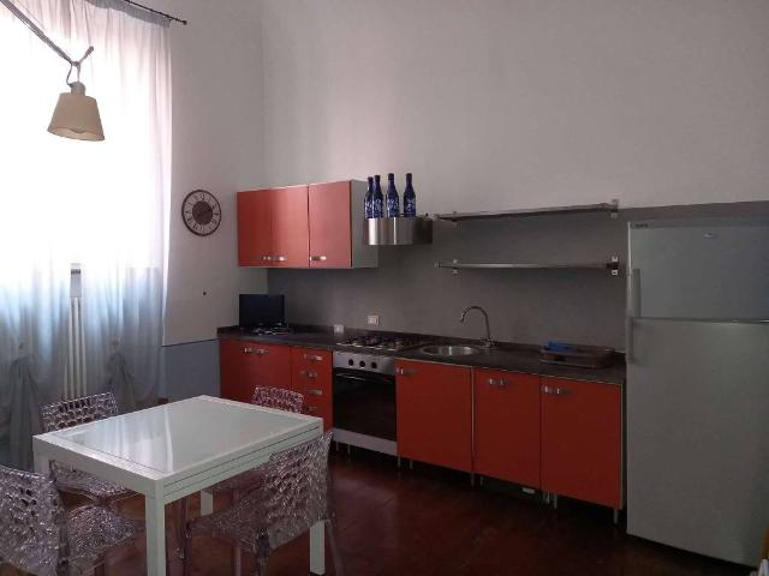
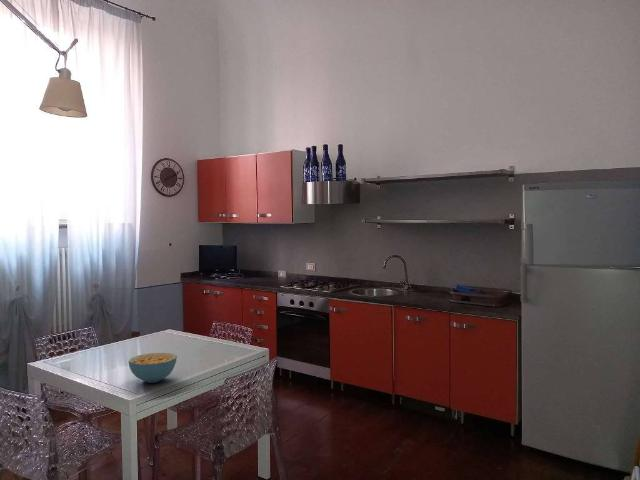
+ cereal bowl [128,352,178,384]
